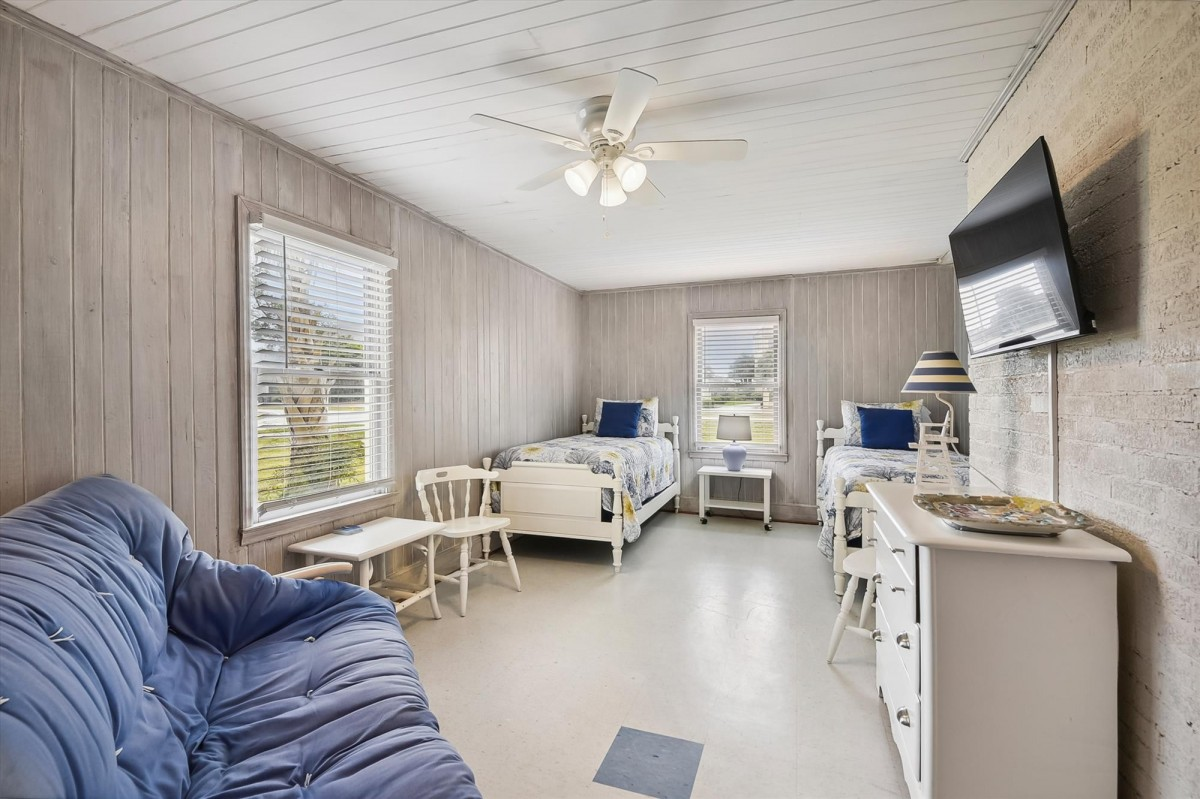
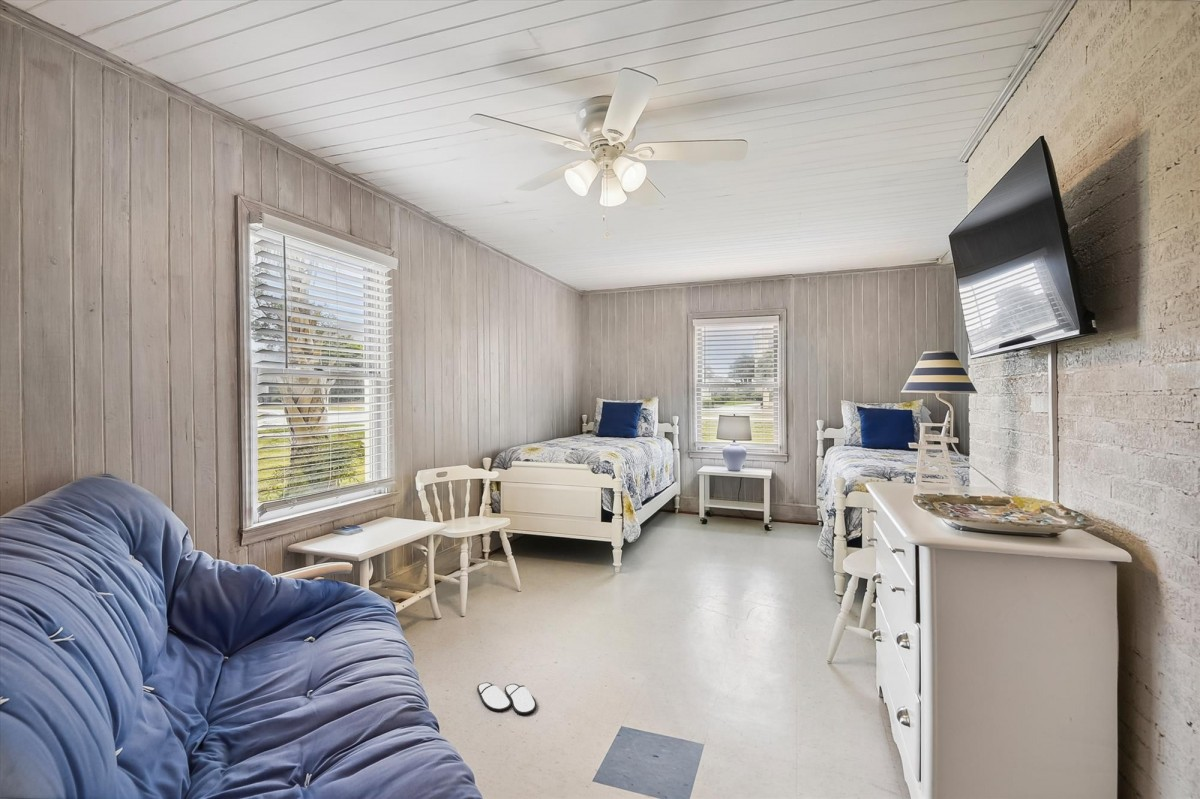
+ slippers [476,681,537,716]
